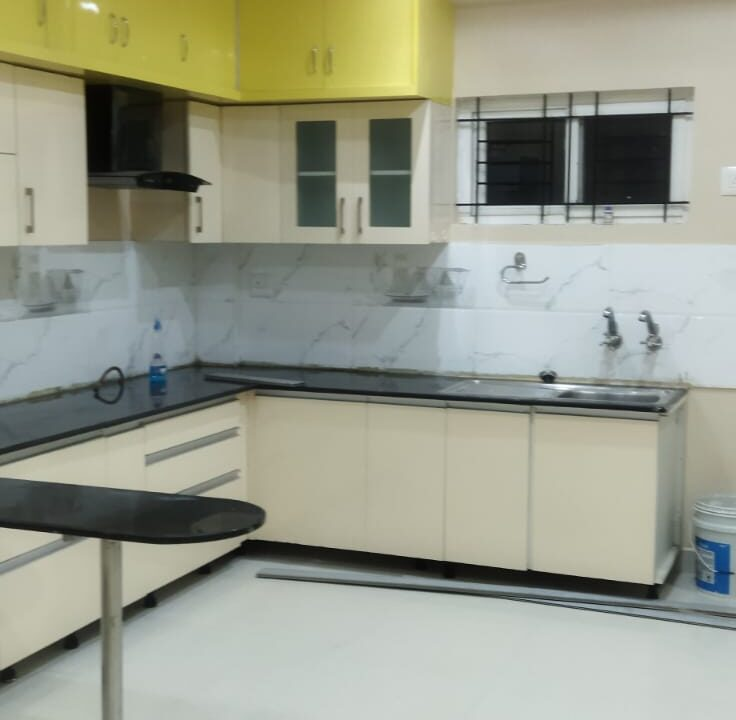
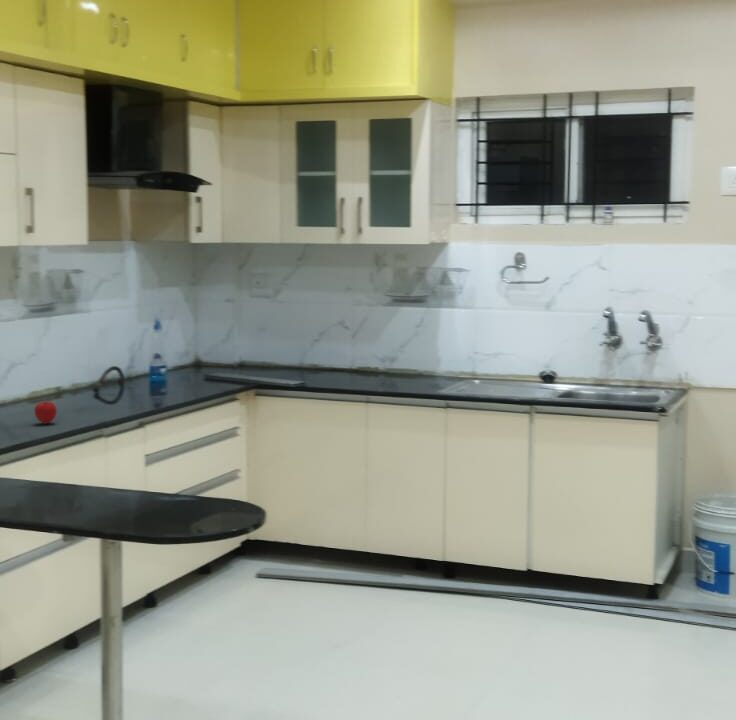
+ apple [33,401,58,425]
